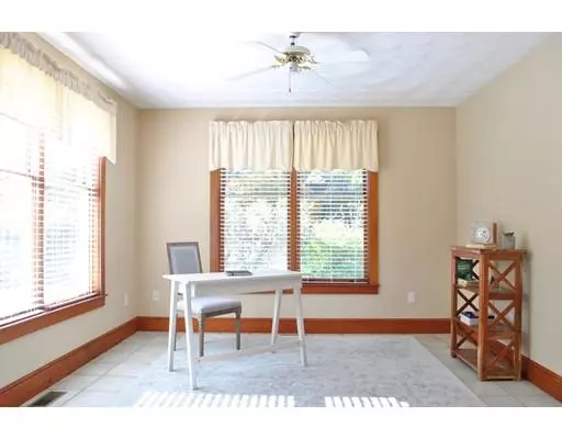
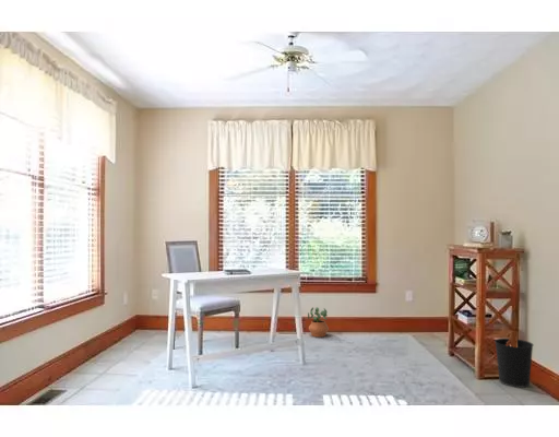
+ wastebasket [493,338,535,389]
+ potted plant [307,306,330,338]
